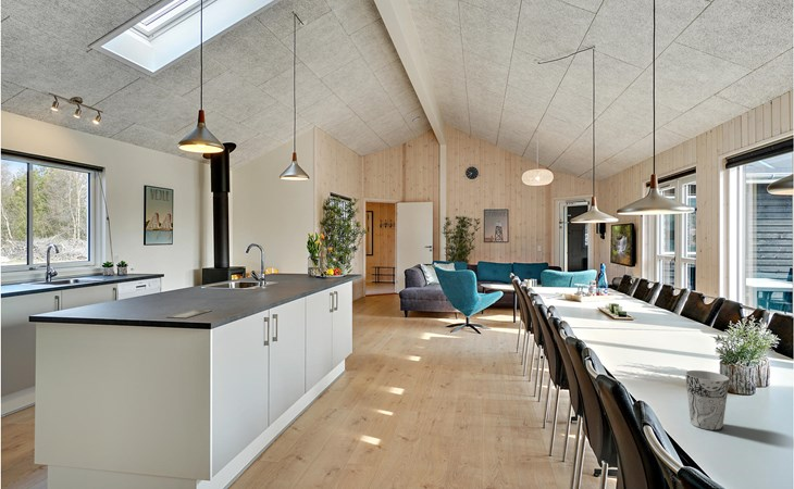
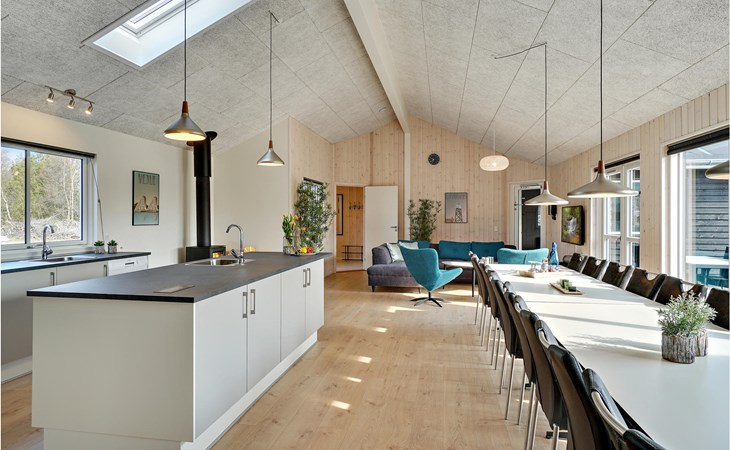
- cup [684,369,730,431]
